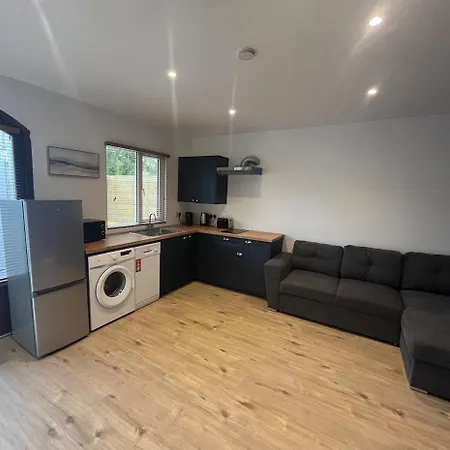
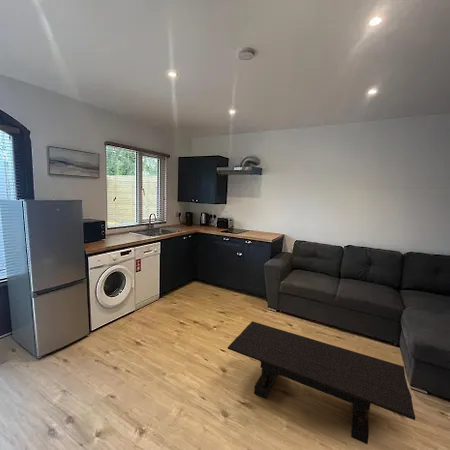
+ coffee table [227,320,416,445]
